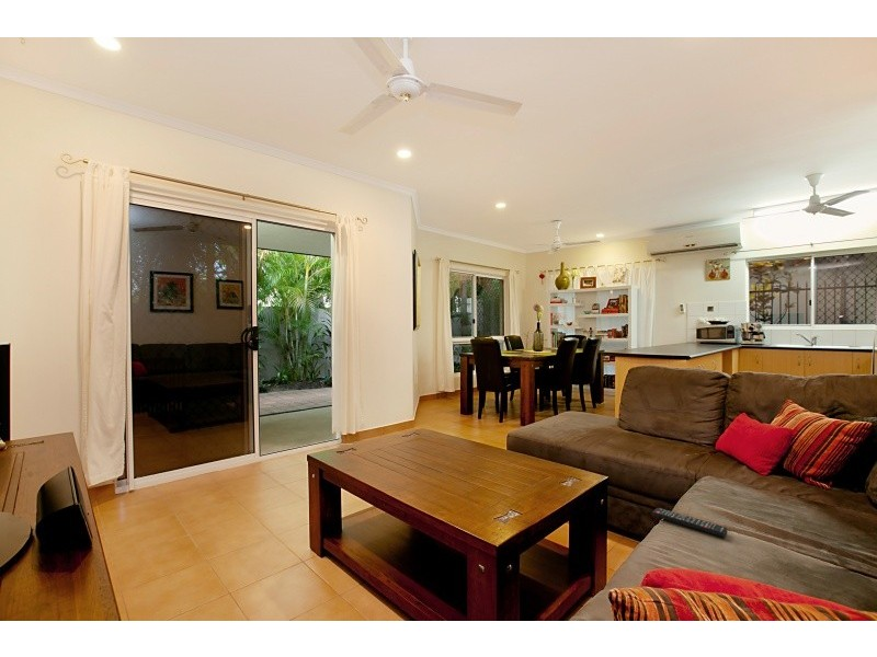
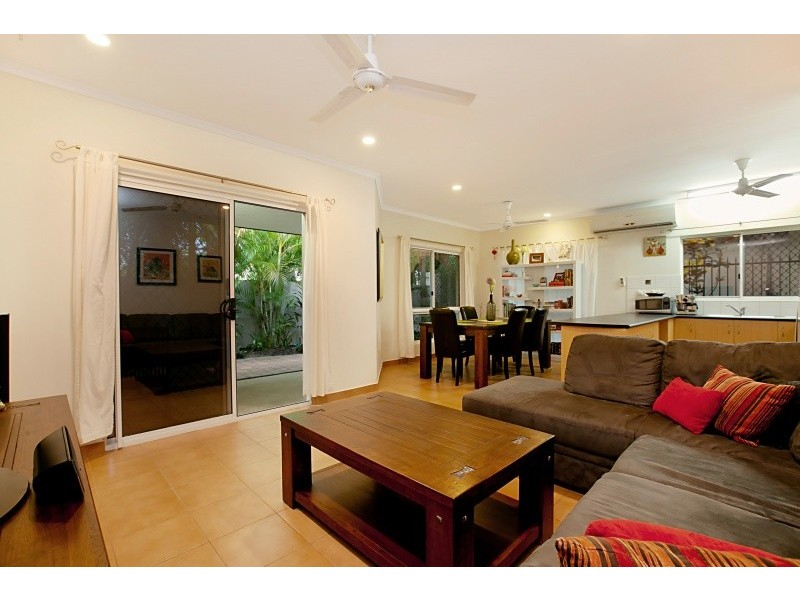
- remote control [651,507,729,539]
